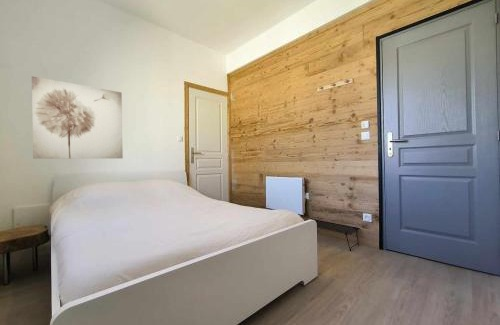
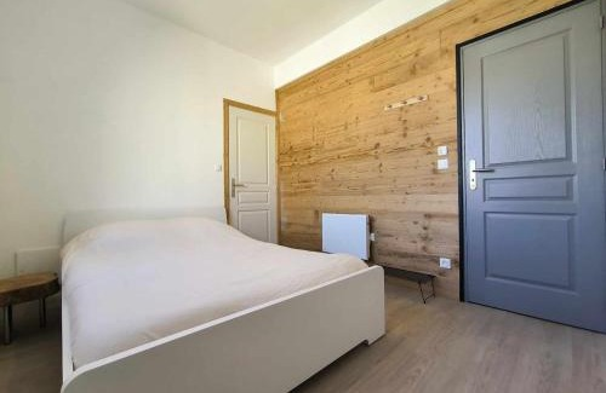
- wall art [31,75,124,159]
